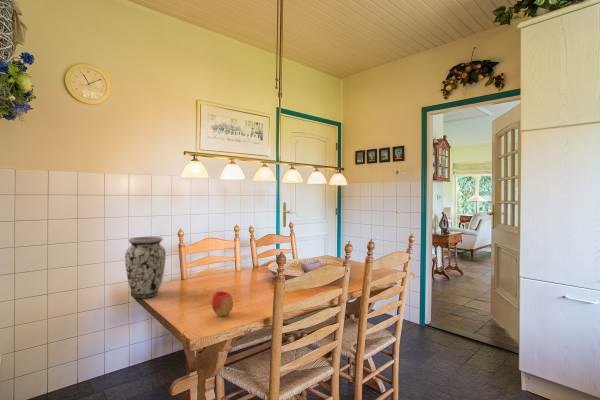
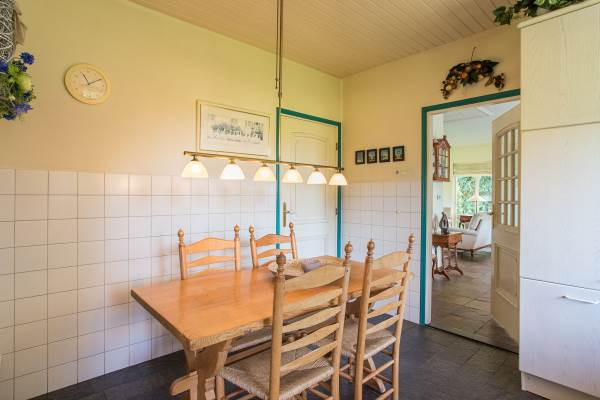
- vase [124,236,167,299]
- apple [211,290,234,317]
